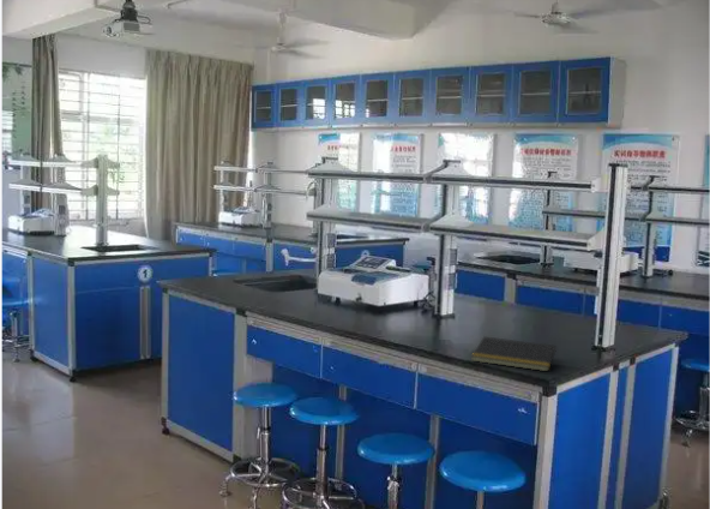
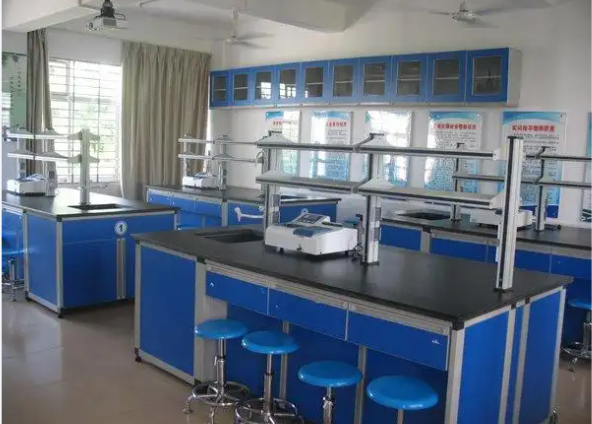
- notepad [470,335,558,372]
